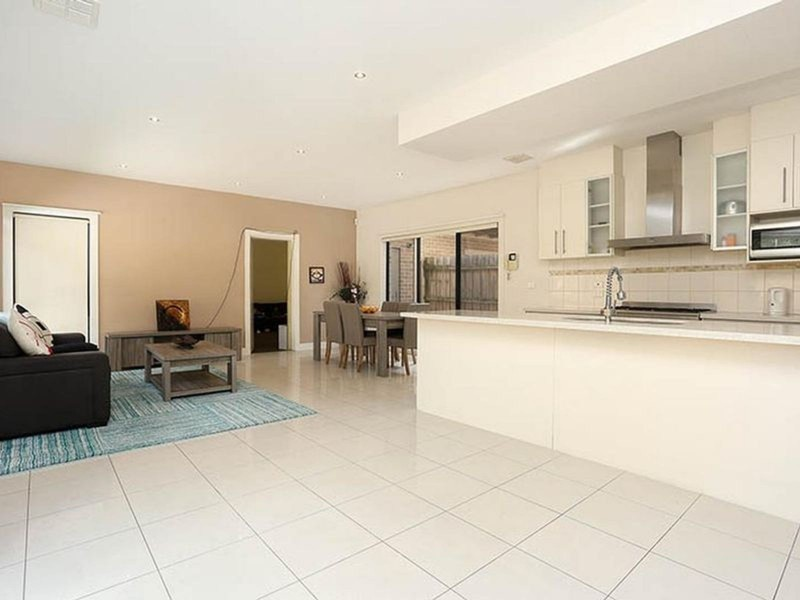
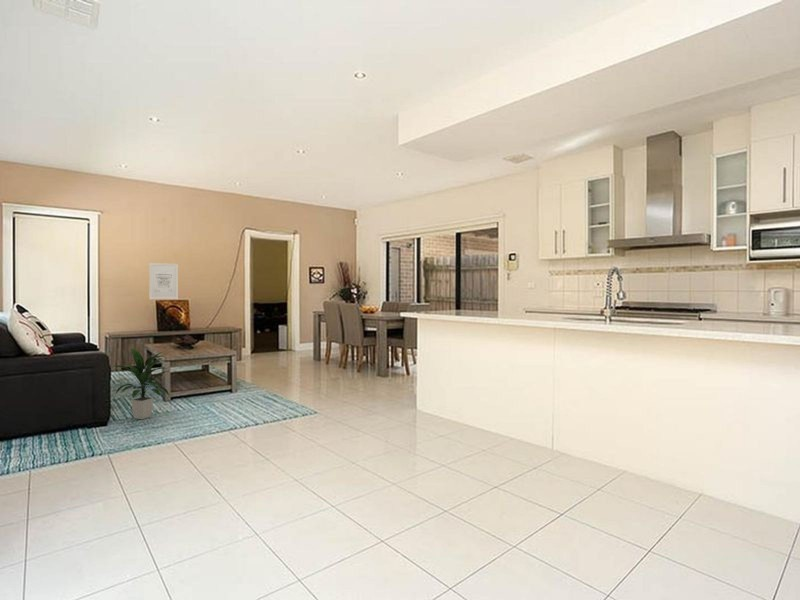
+ wall art [148,262,179,300]
+ indoor plant [114,347,170,420]
